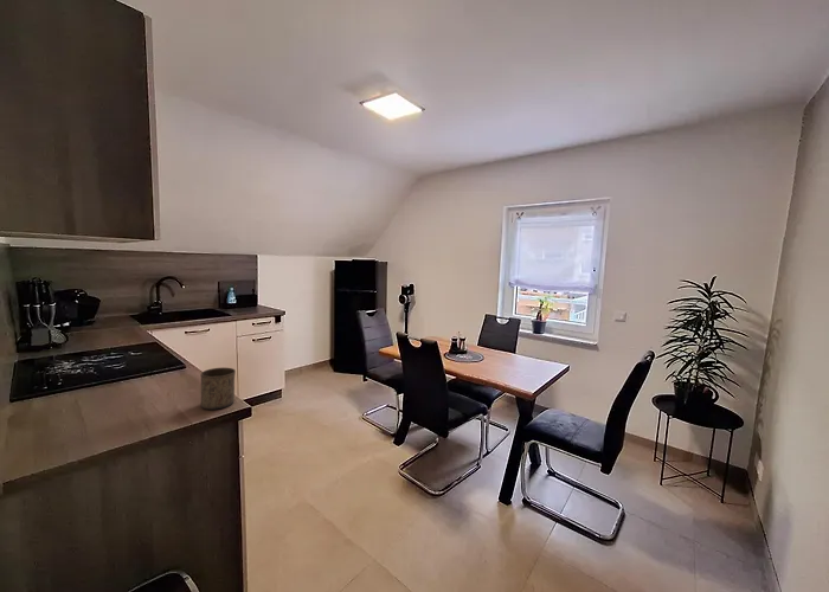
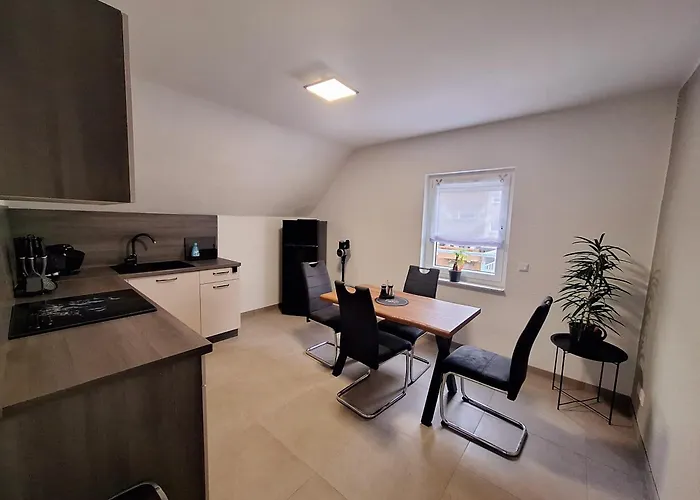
- cup [200,367,237,411]
